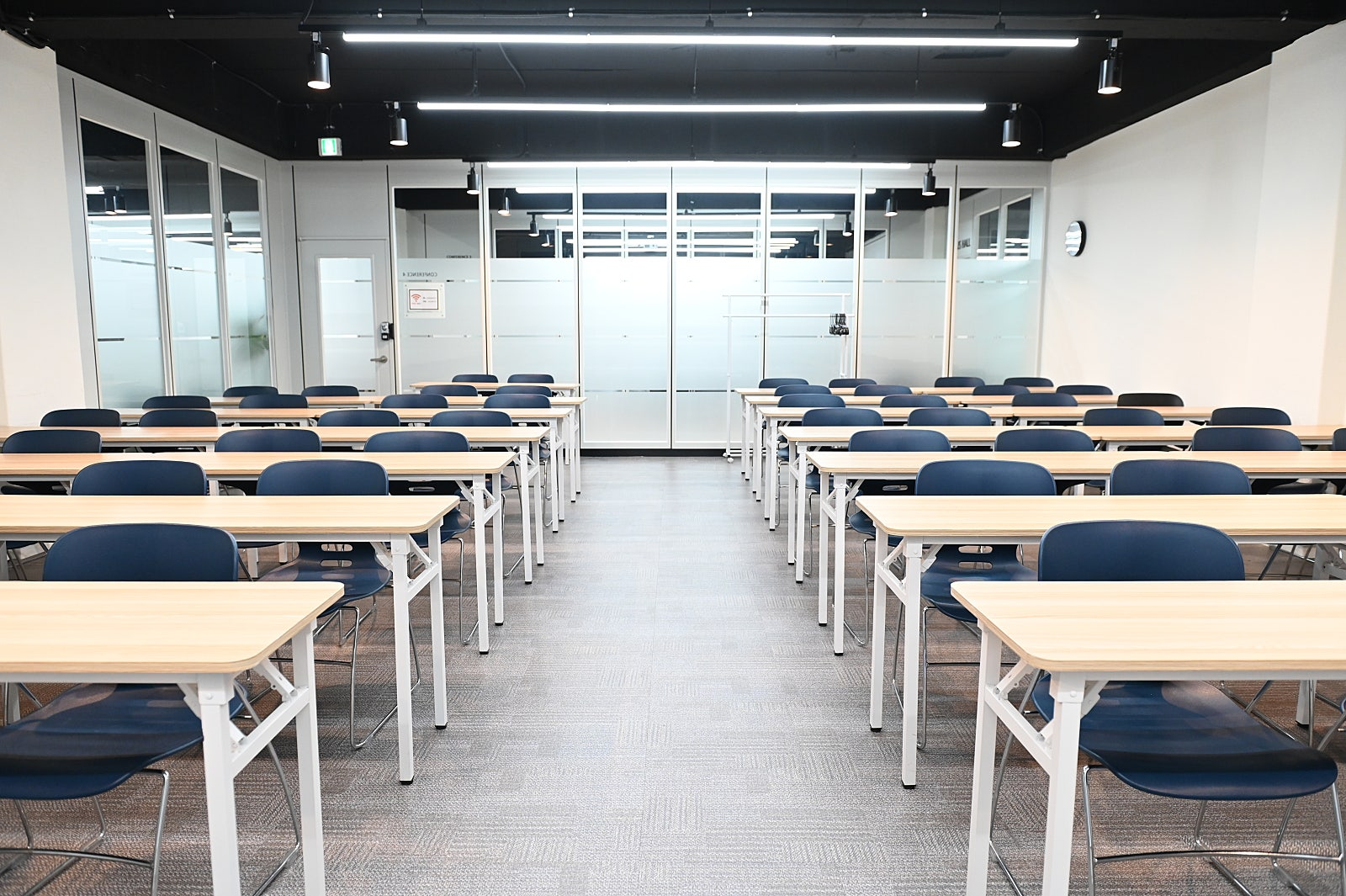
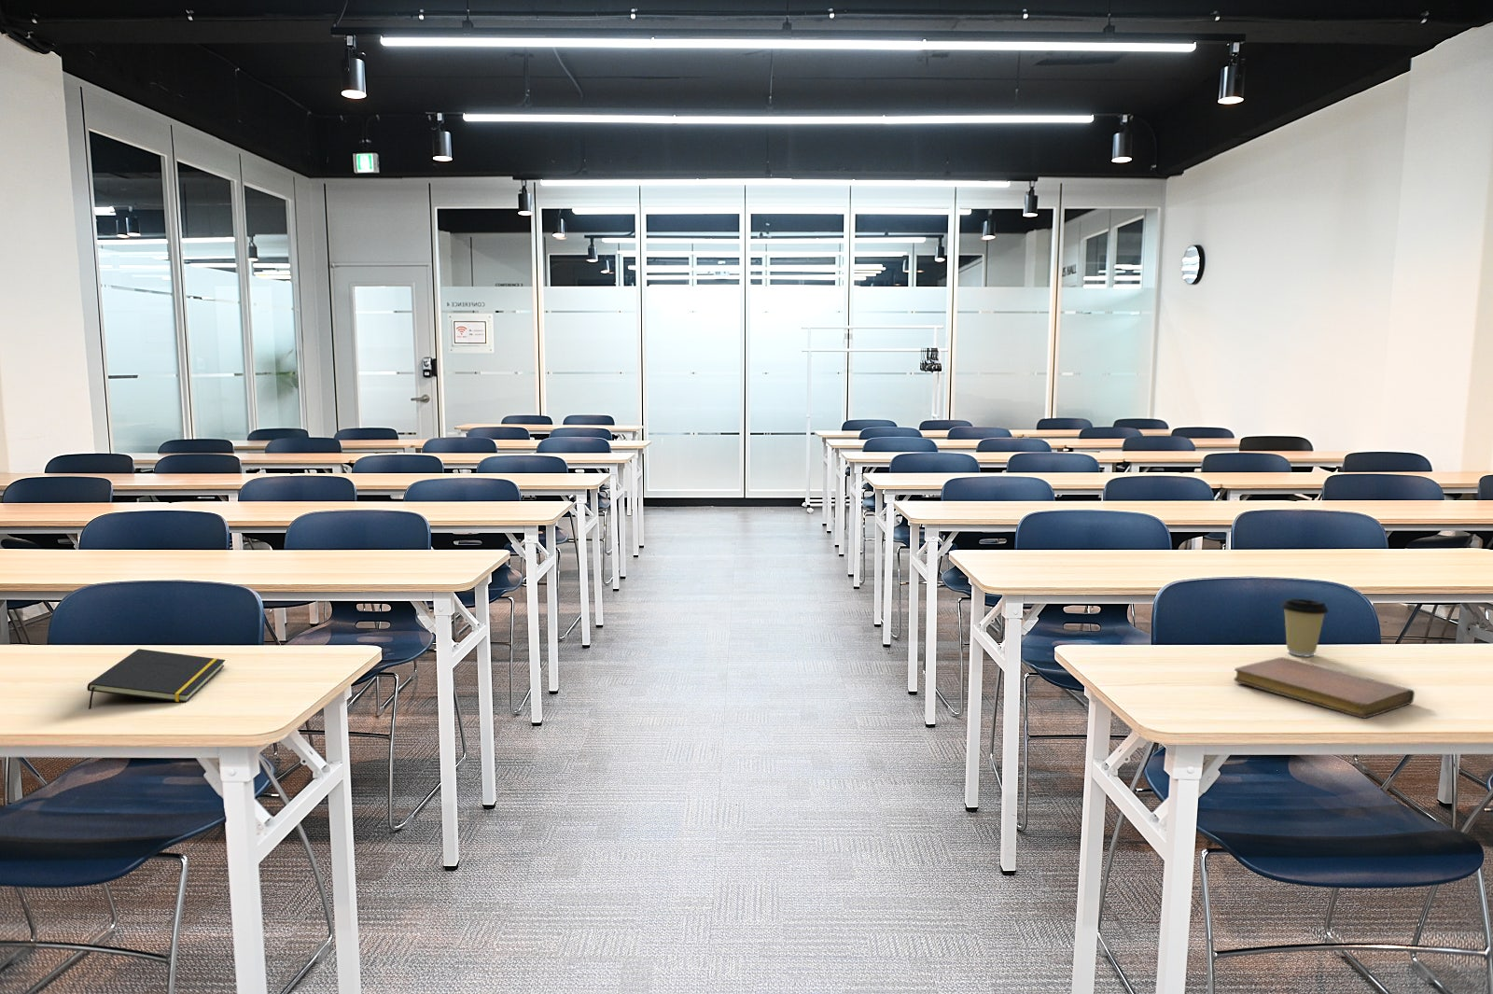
+ notepad [87,648,226,710]
+ coffee cup [1280,597,1330,657]
+ notebook [1233,656,1415,720]
